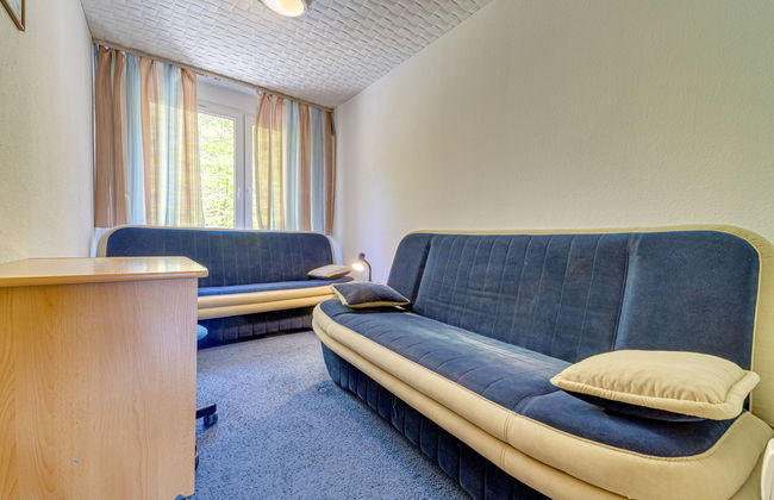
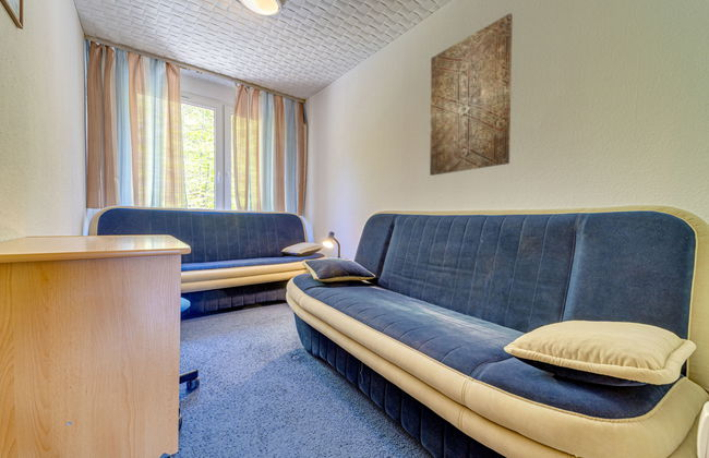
+ wall art [429,12,514,177]
